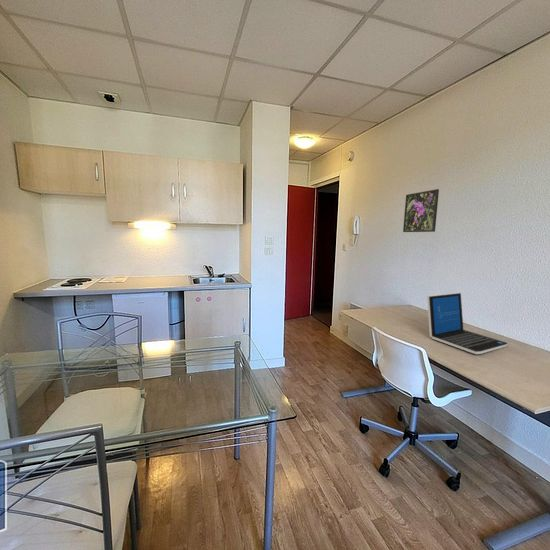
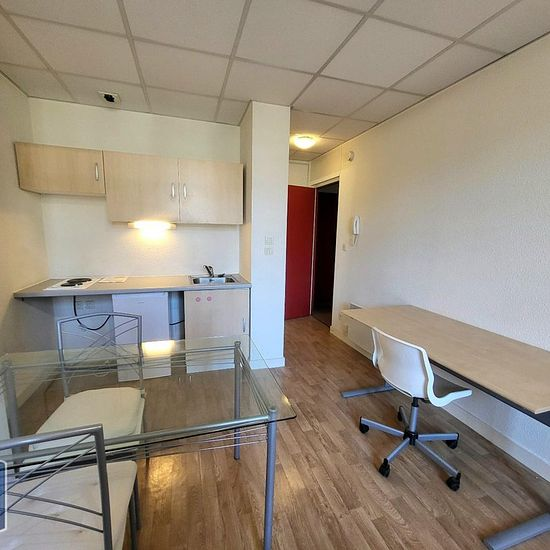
- laptop [426,292,509,355]
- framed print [402,188,440,233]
